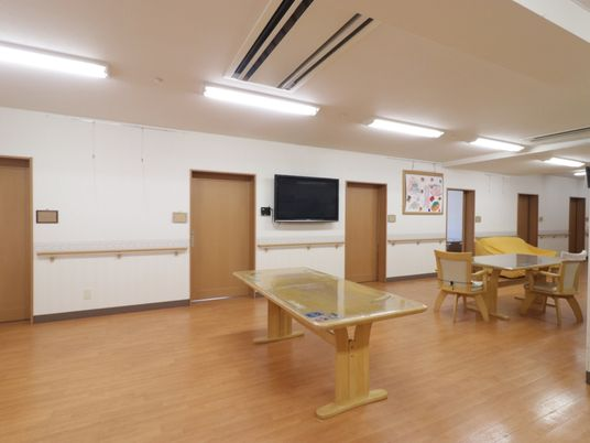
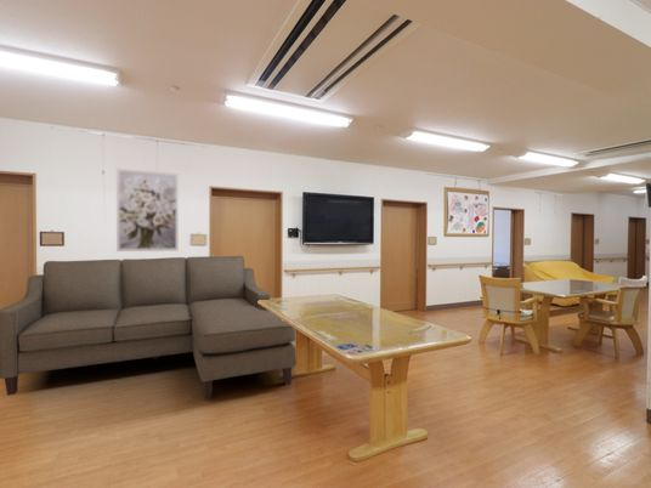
+ sofa [0,255,298,402]
+ wall art [115,168,180,252]
